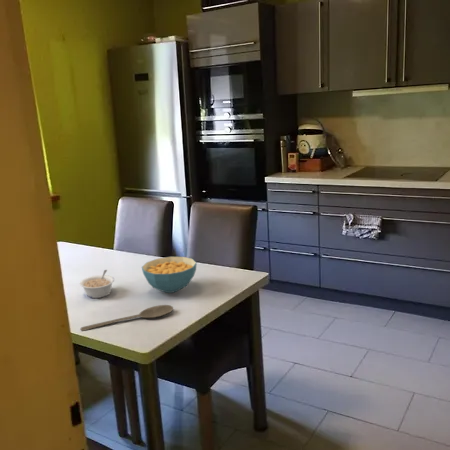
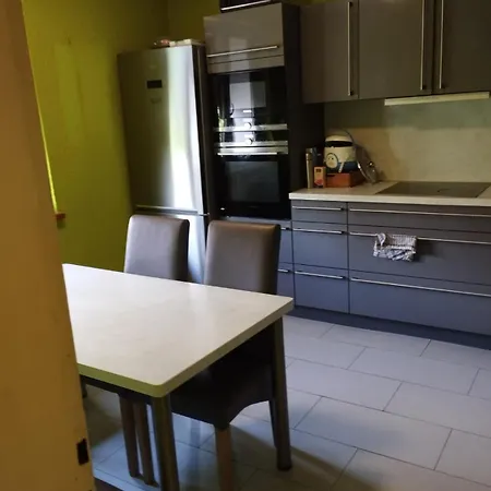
- legume [79,269,115,299]
- cereal bowl [141,256,198,294]
- wooden spoon [79,304,174,332]
